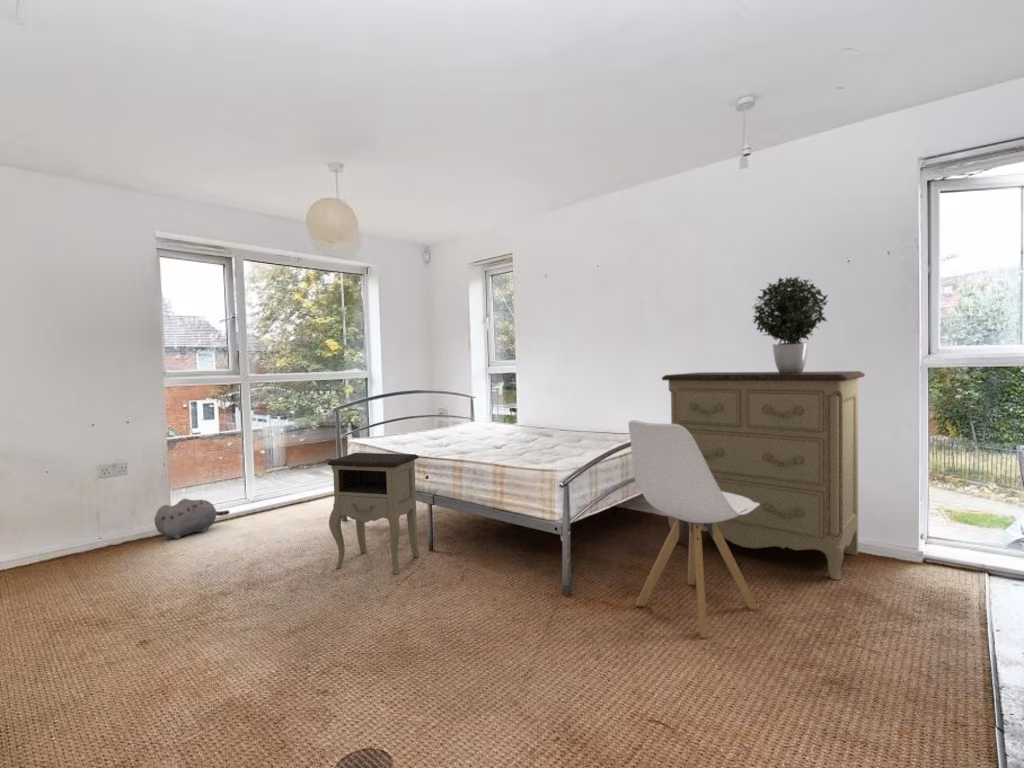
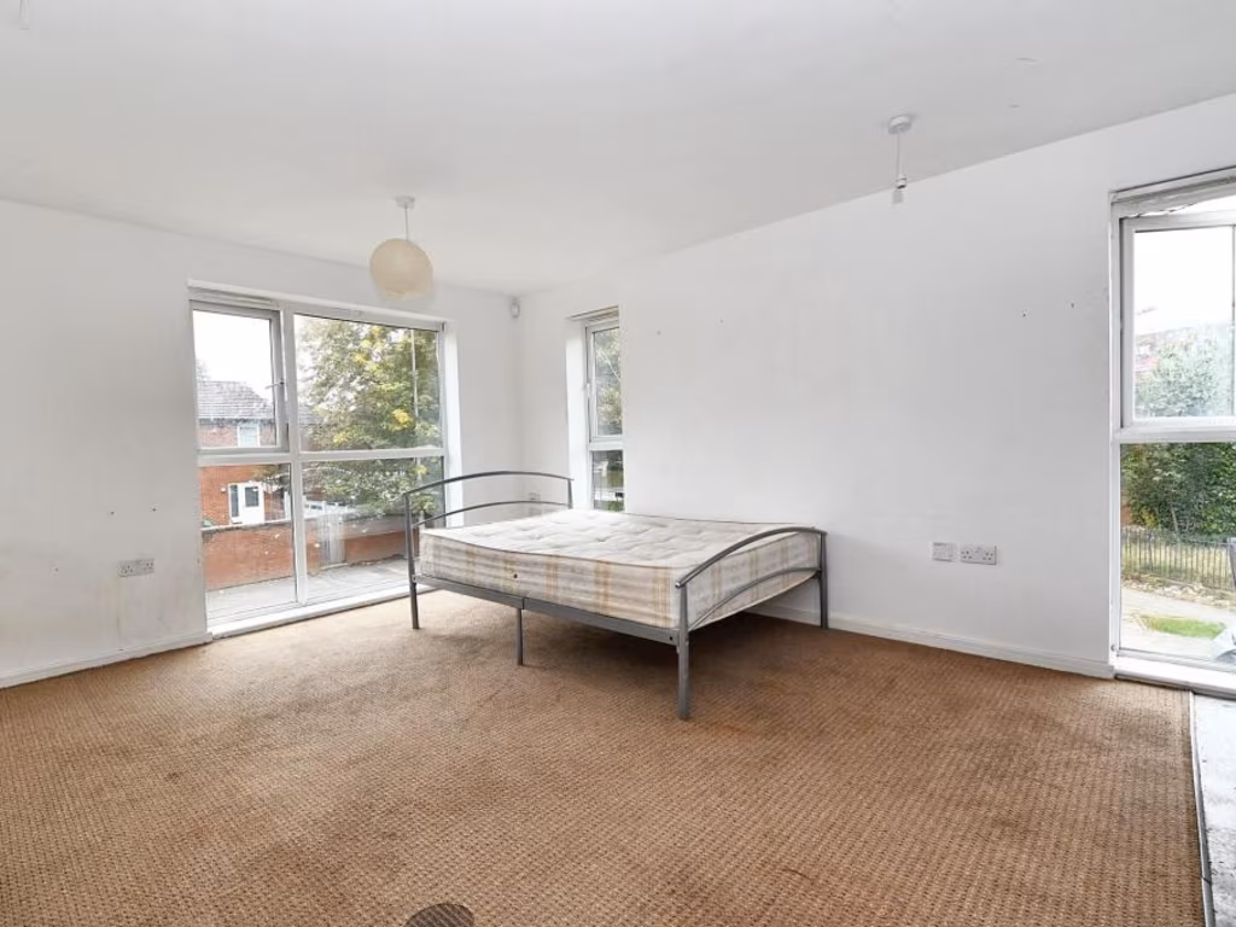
- plush toy [153,498,231,540]
- dresser [661,370,866,581]
- bar stool [627,419,760,639]
- potted plant [751,275,829,374]
- nightstand [327,452,420,575]
